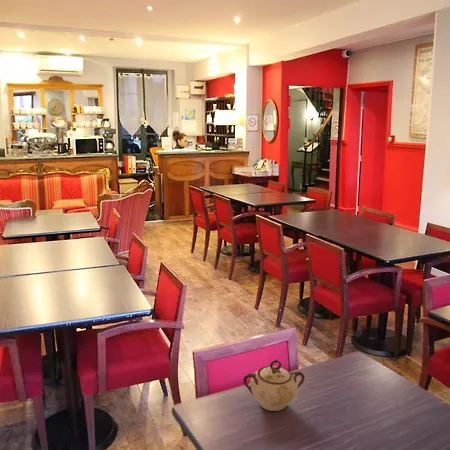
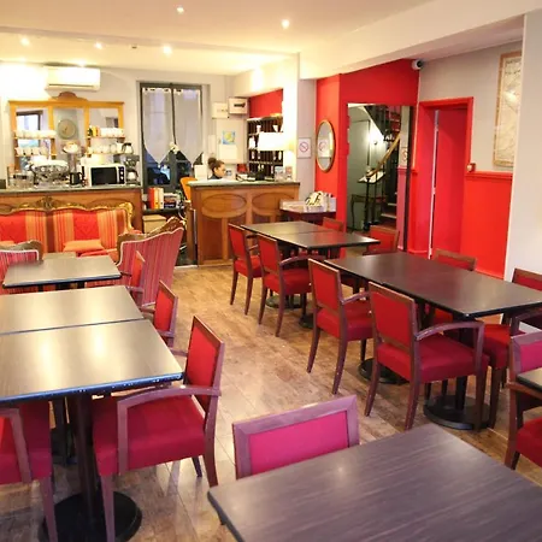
- sugar bowl [243,359,306,412]
